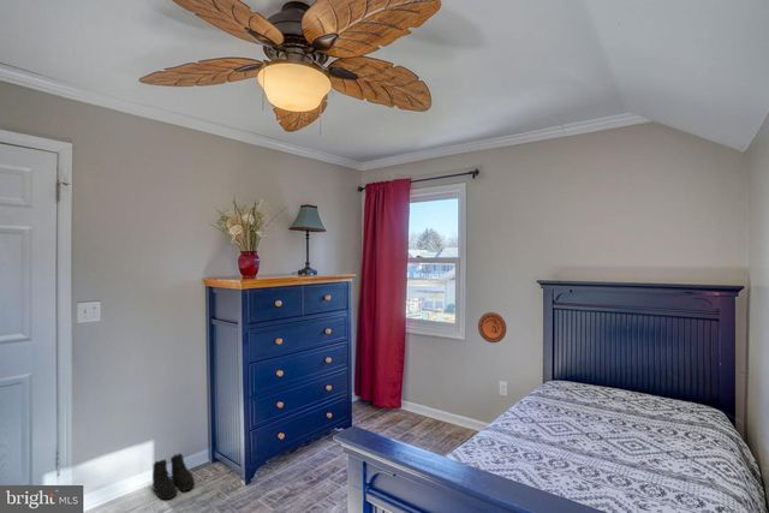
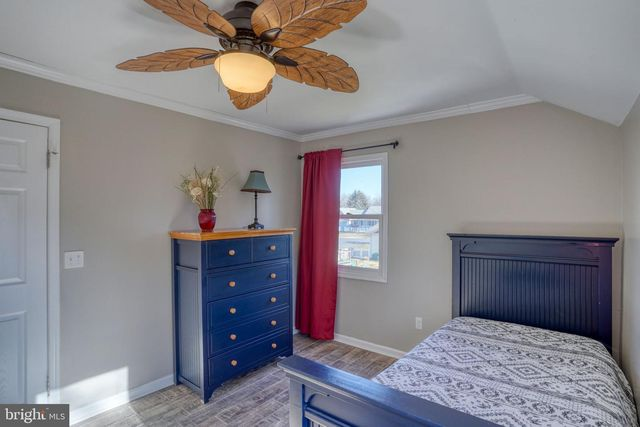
- boots [151,452,196,501]
- decorative plate [477,311,507,344]
